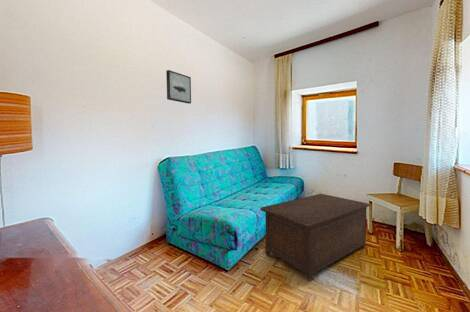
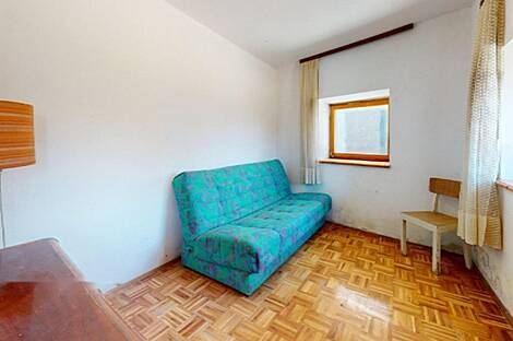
- cabinet [260,193,370,283]
- wall art [165,69,192,105]
